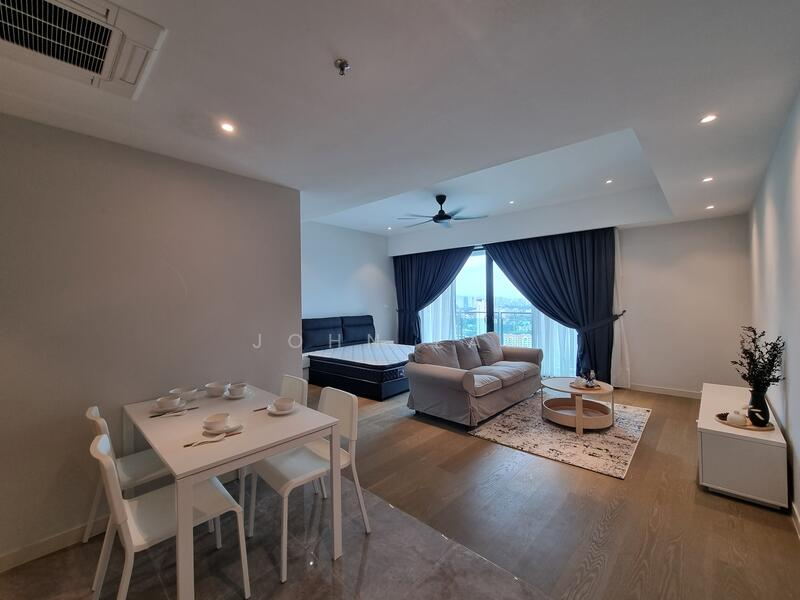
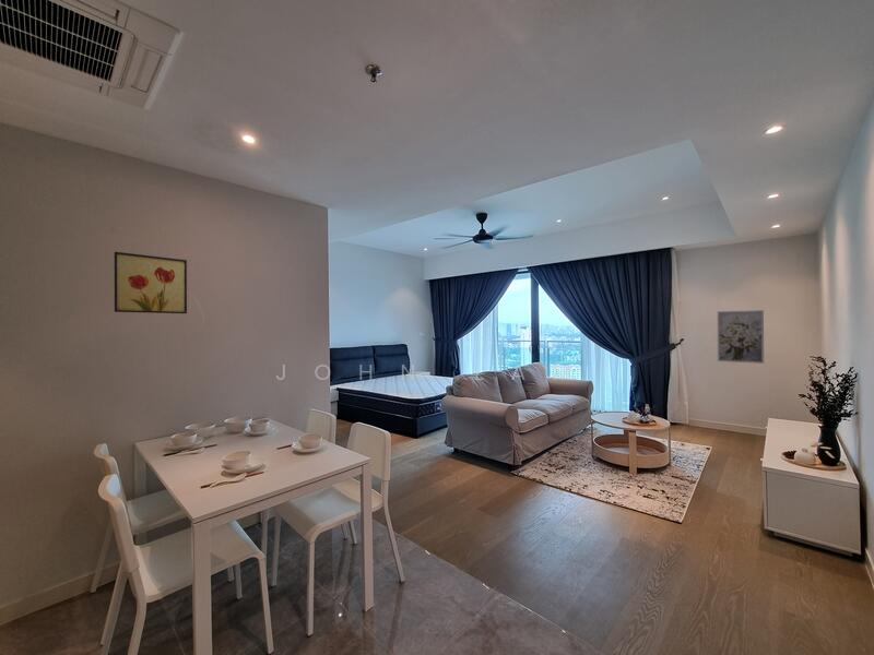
+ wall art [114,251,188,314]
+ wall art [717,309,765,365]
